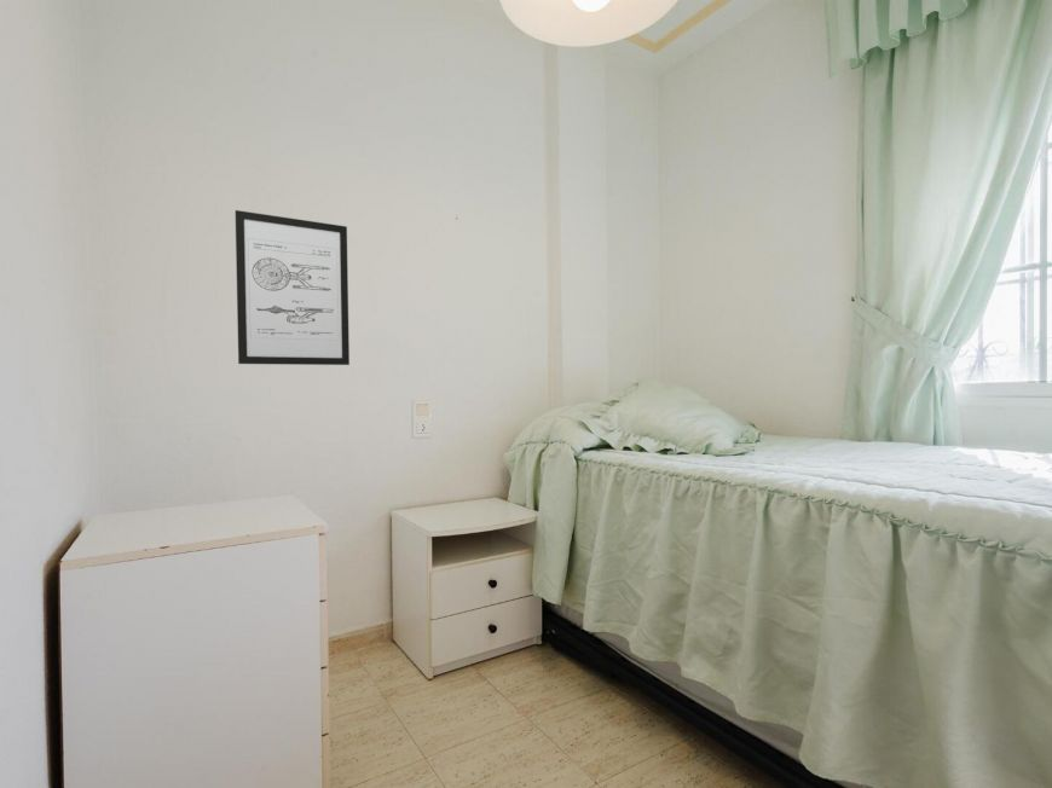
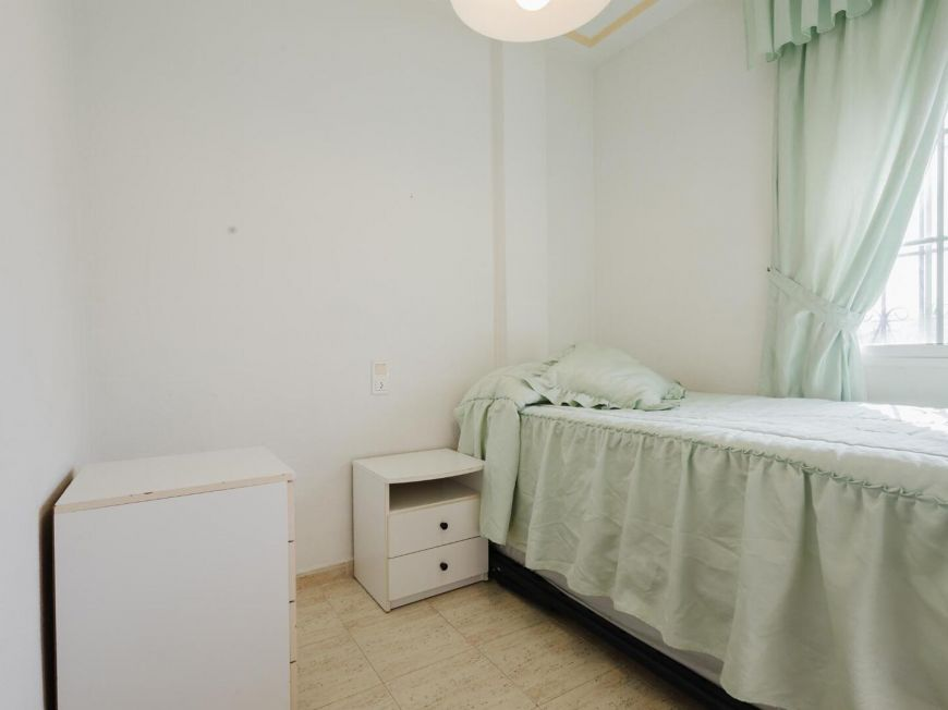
- wall art [235,209,351,366]
